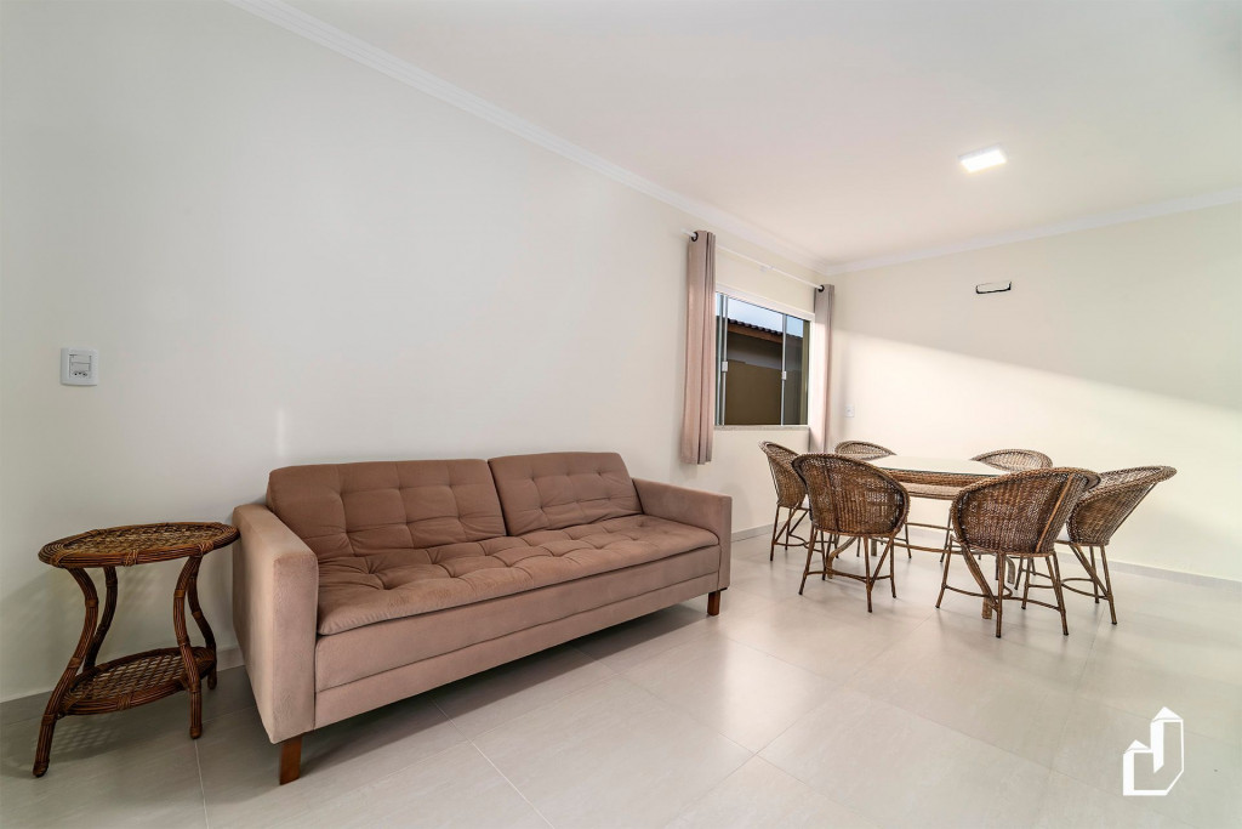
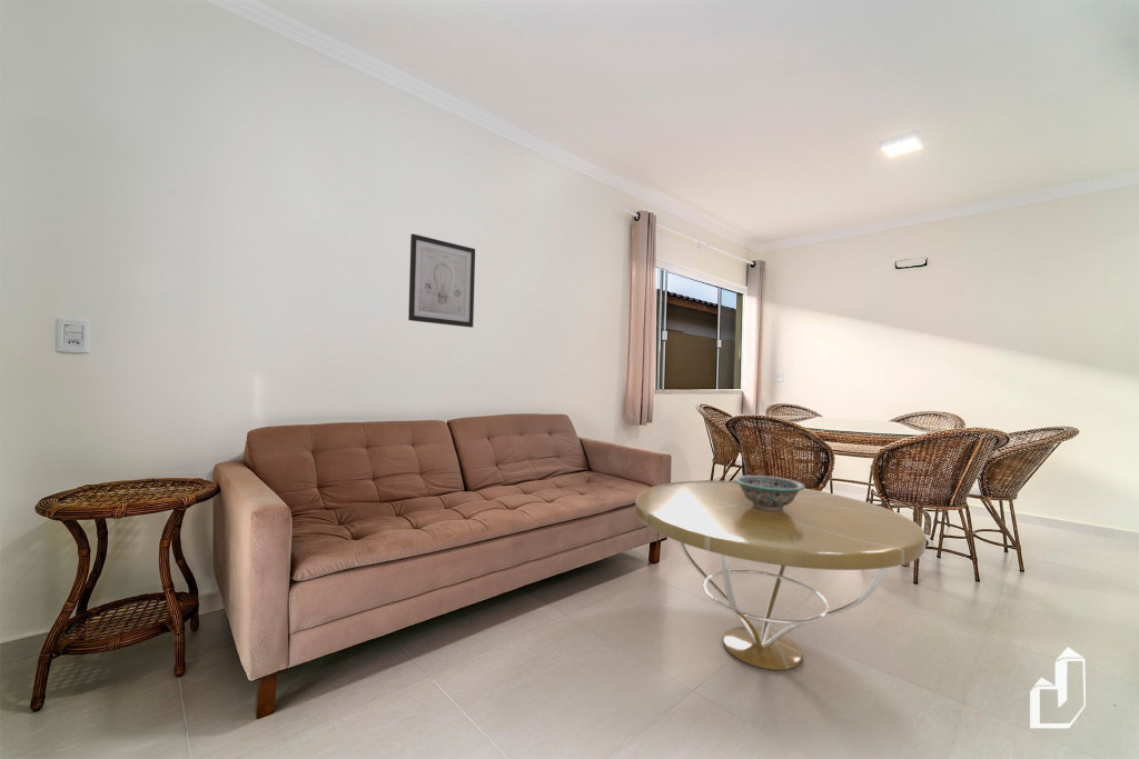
+ coffee table [634,479,927,671]
+ wall art [407,233,476,329]
+ decorative bowl [733,475,806,510]
